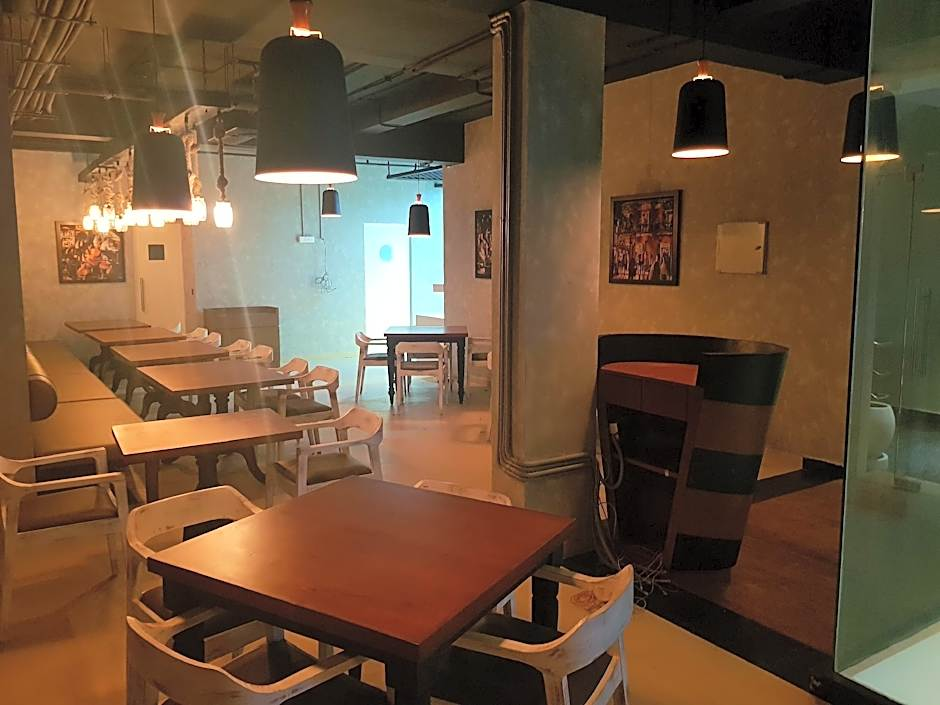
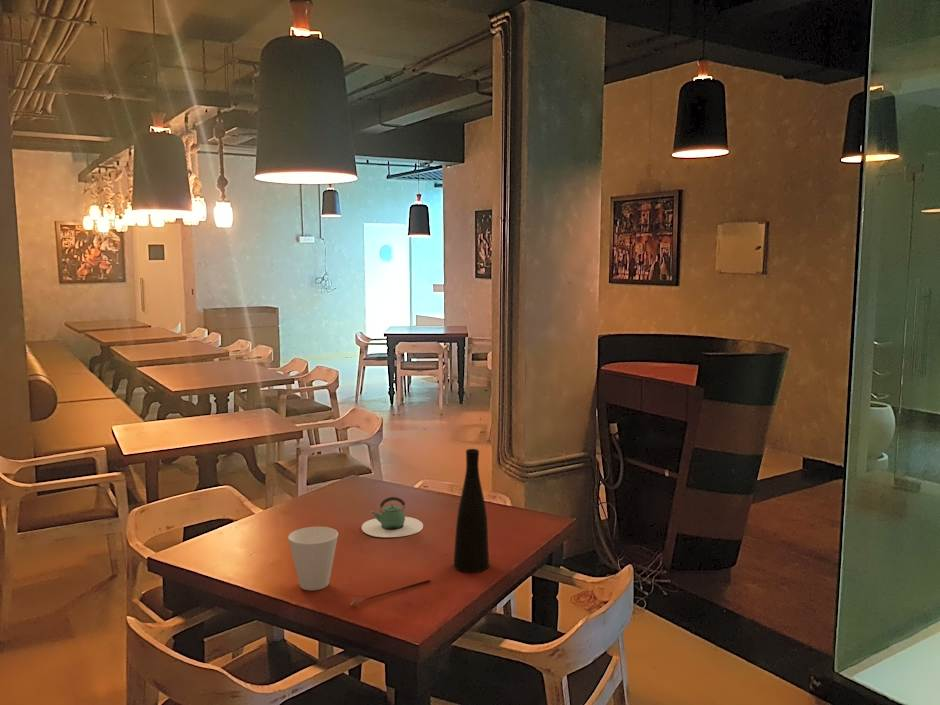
+ stirrer [350,579,431,607]
+ teapot [361,496,424,538]
+ cup [287,526,339,591]
+ vase [453,448,490,573]
